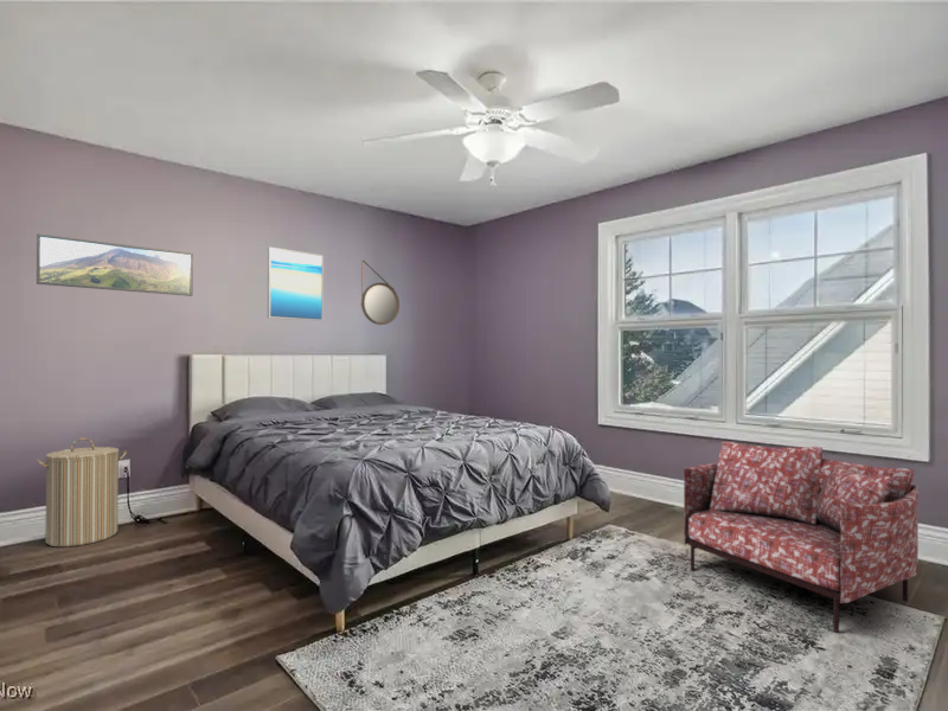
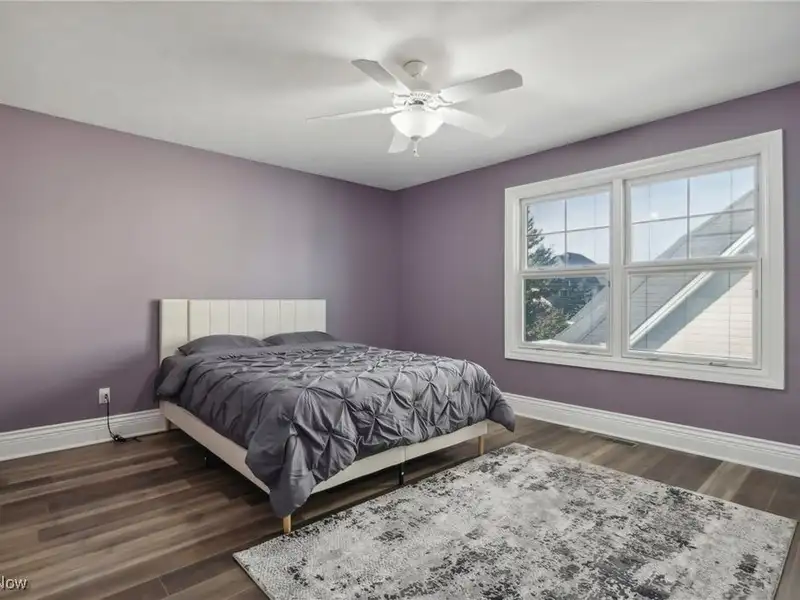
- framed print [36,232,194,297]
- home mirror [360,260,401,326]
- wall art [267,246,325,322]
- laundry hamper [36,437,128,547]
- armchair [683,441,920,633]
